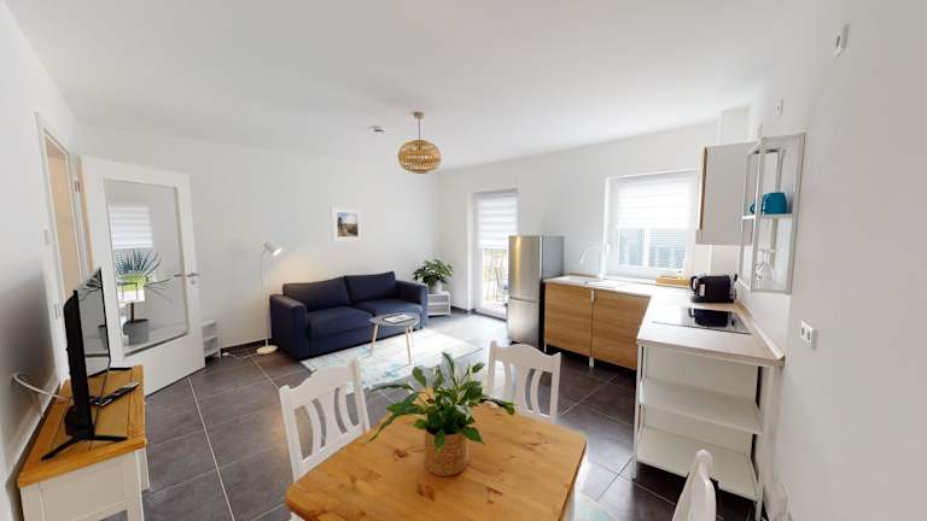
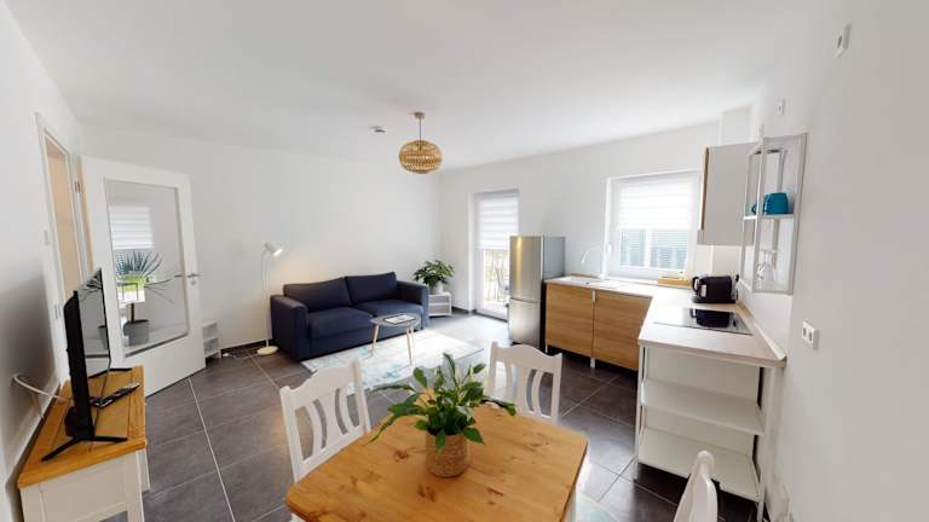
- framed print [330,205,365,244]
